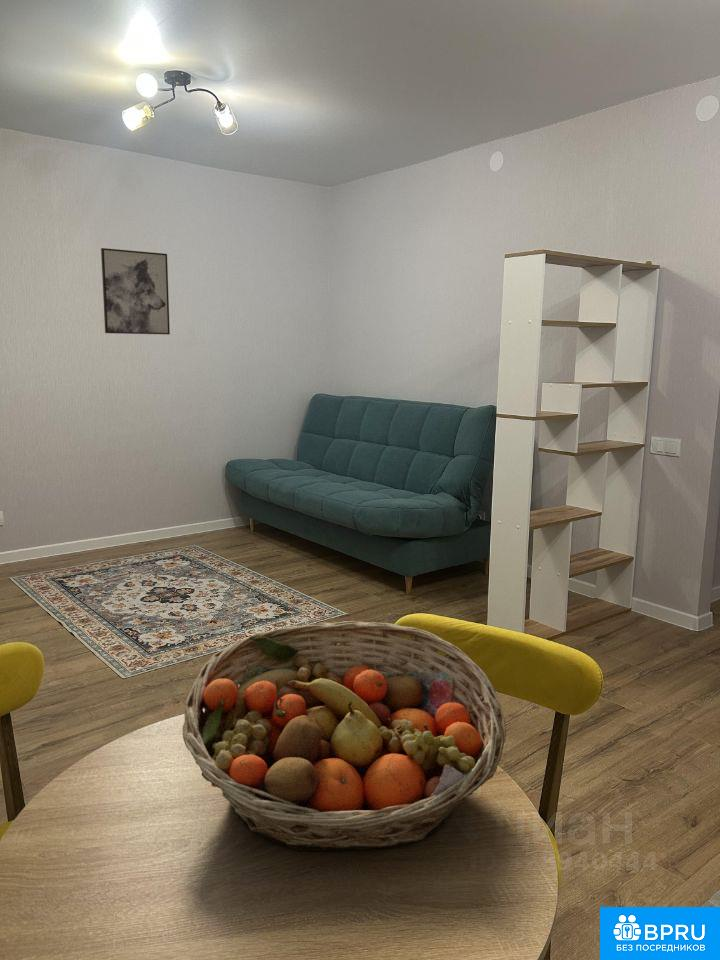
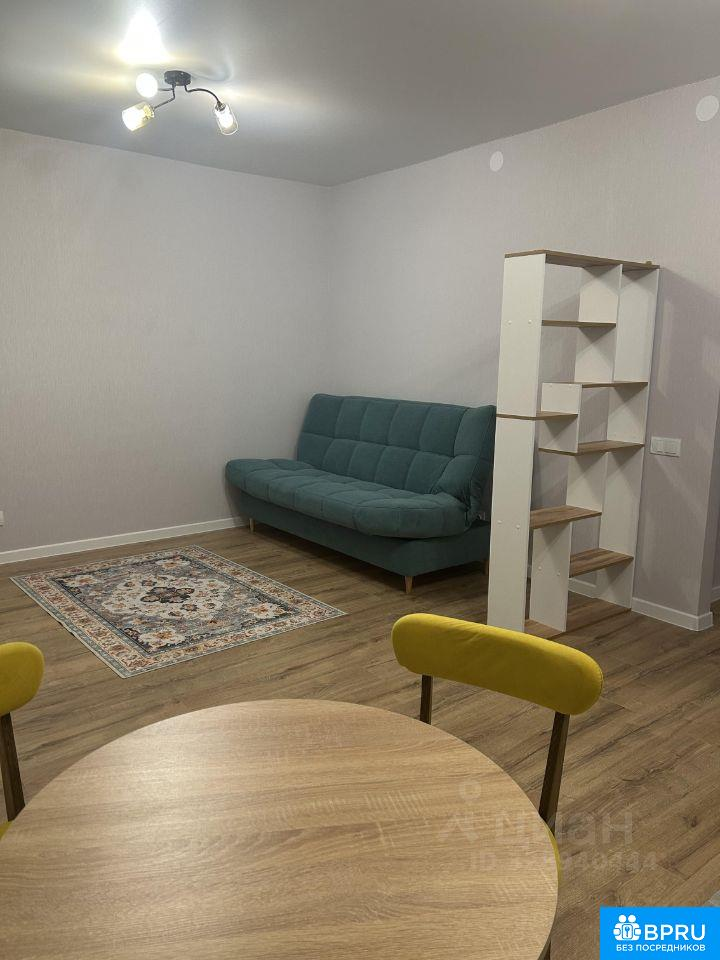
- wall art [100,247,171,335]
- fruit basket [182,620,507,852]
